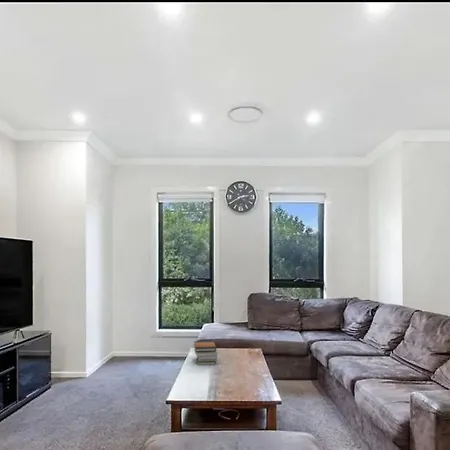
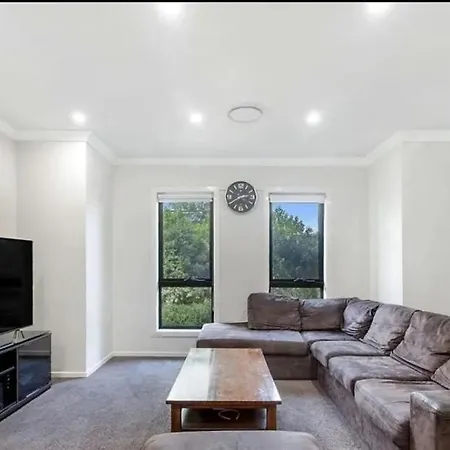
- book stack [193,340,219,366]
